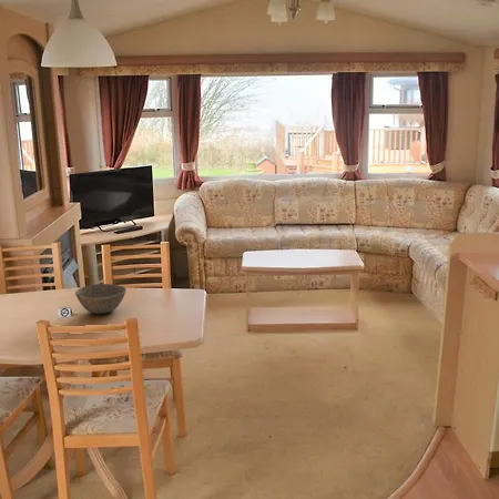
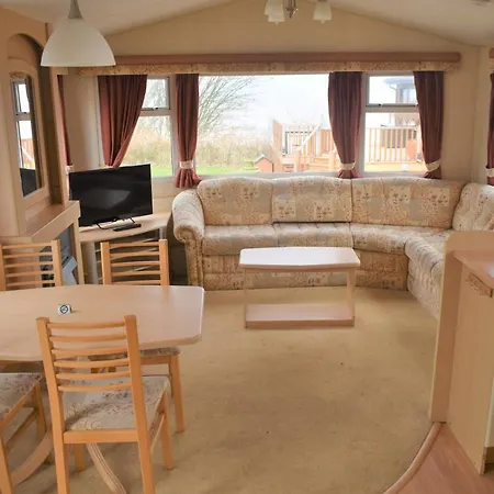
- bowl [74,283,128,315]
